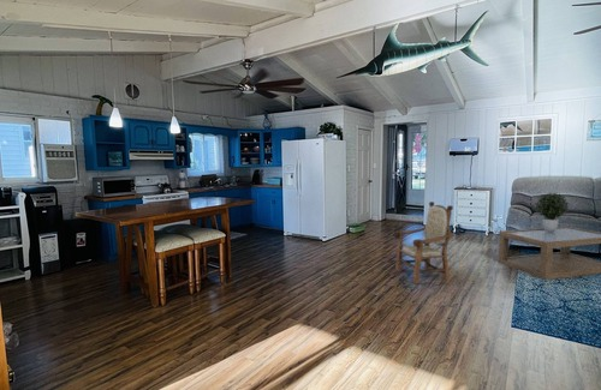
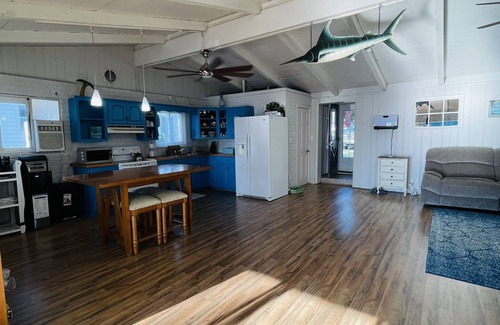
- coffee table [496,226,601,281]
- armchair [392,200,454,286]
- potted plant [534,192,570,232]
